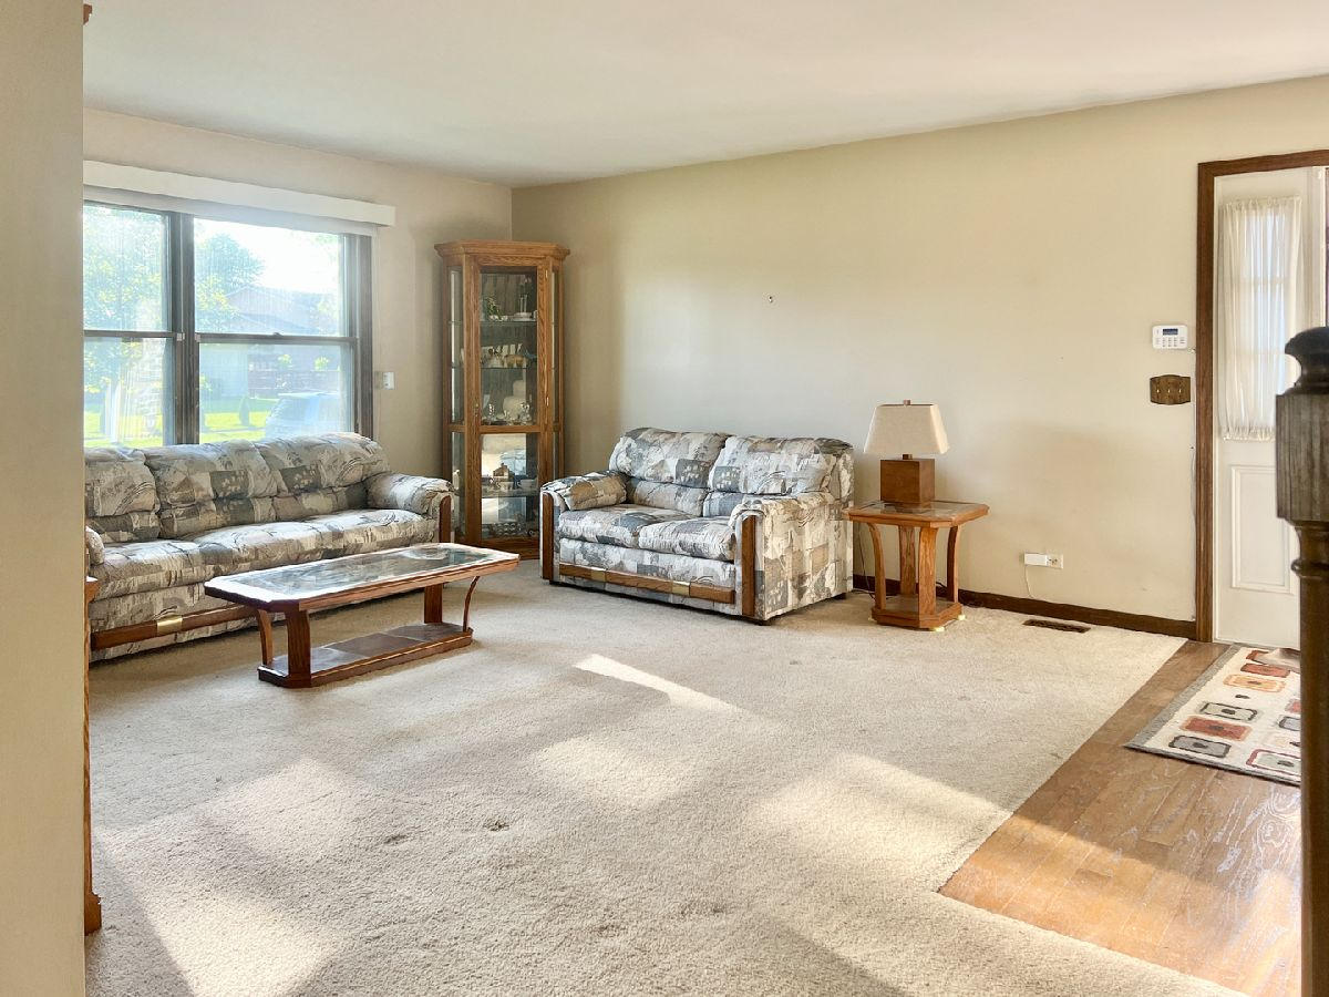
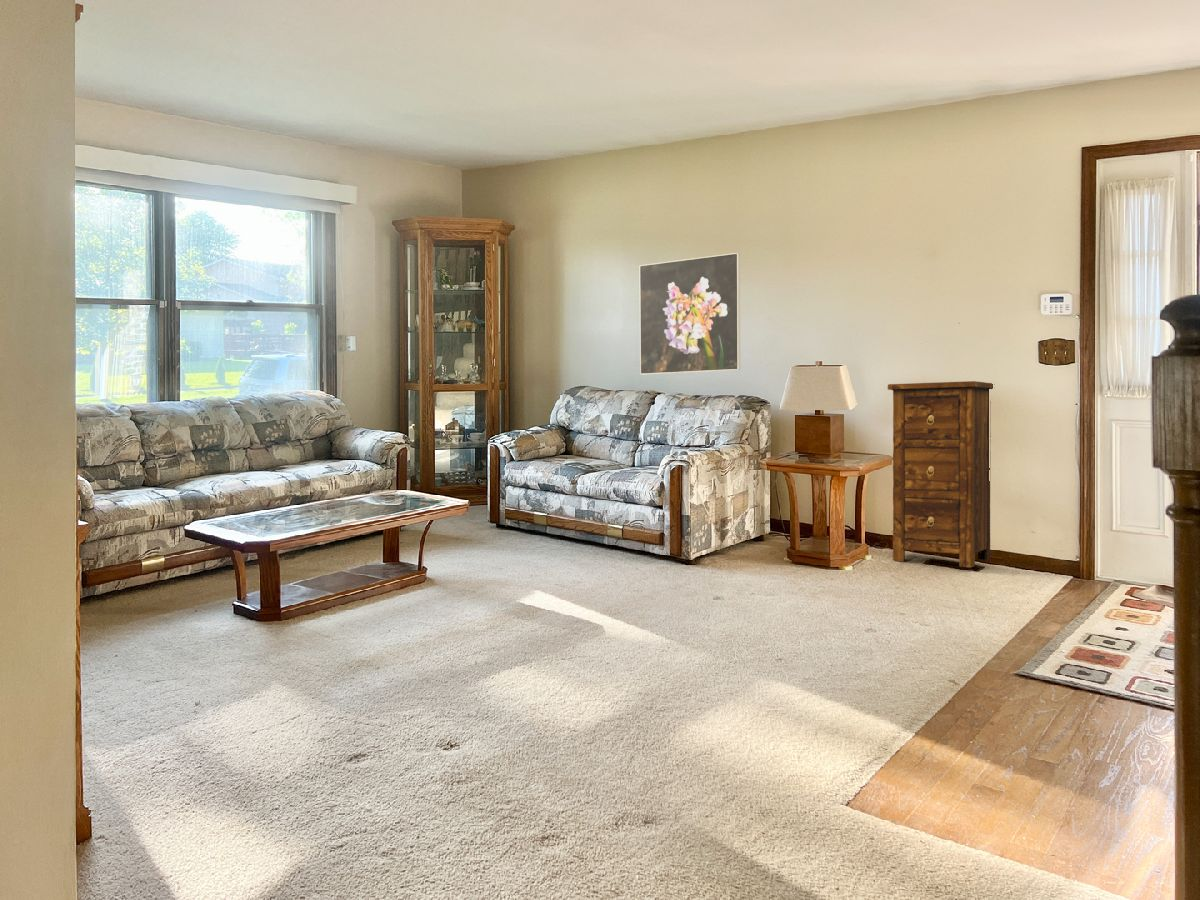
+ cabinet [887,380,994,569]
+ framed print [639,252,741,375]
